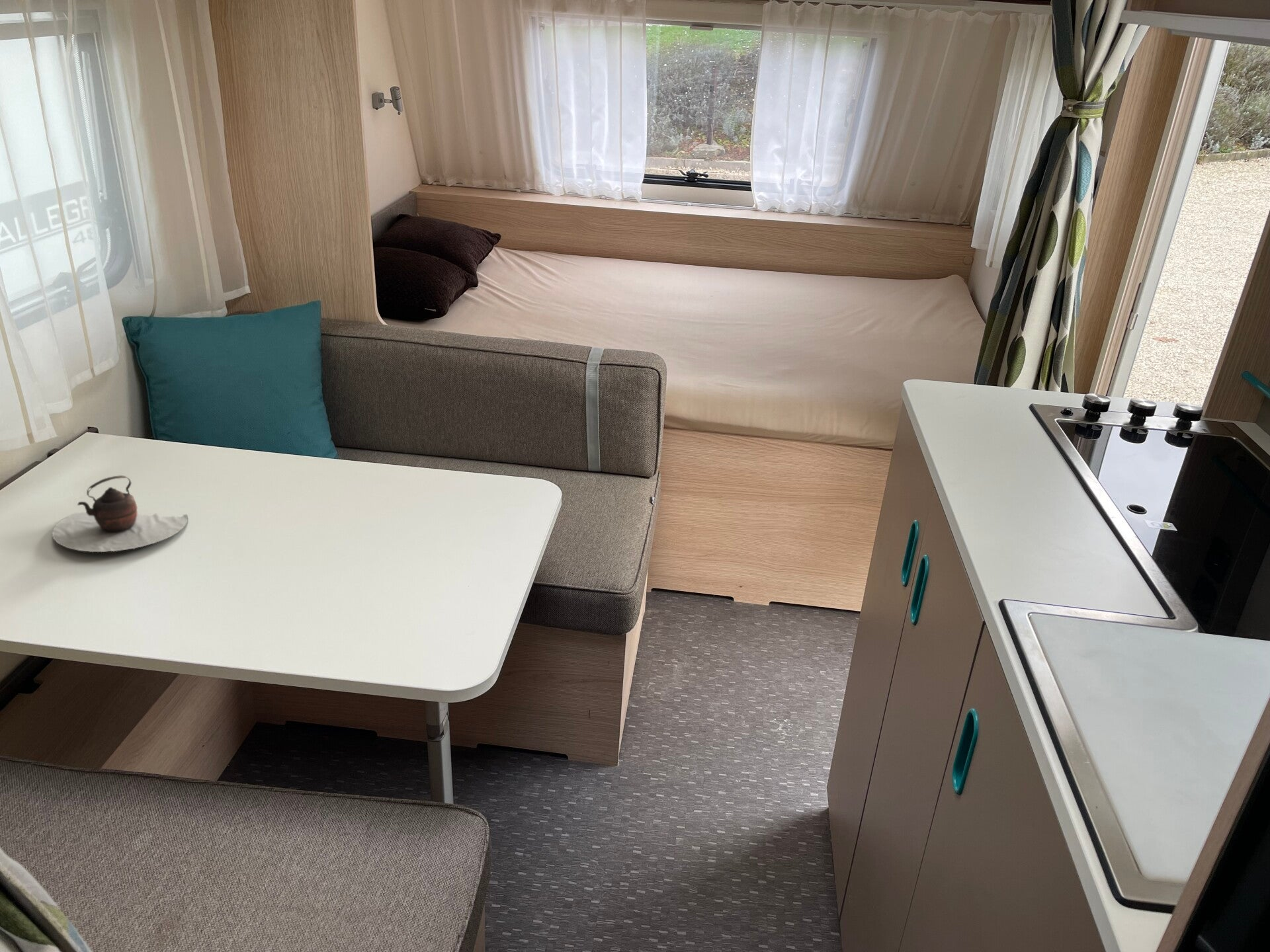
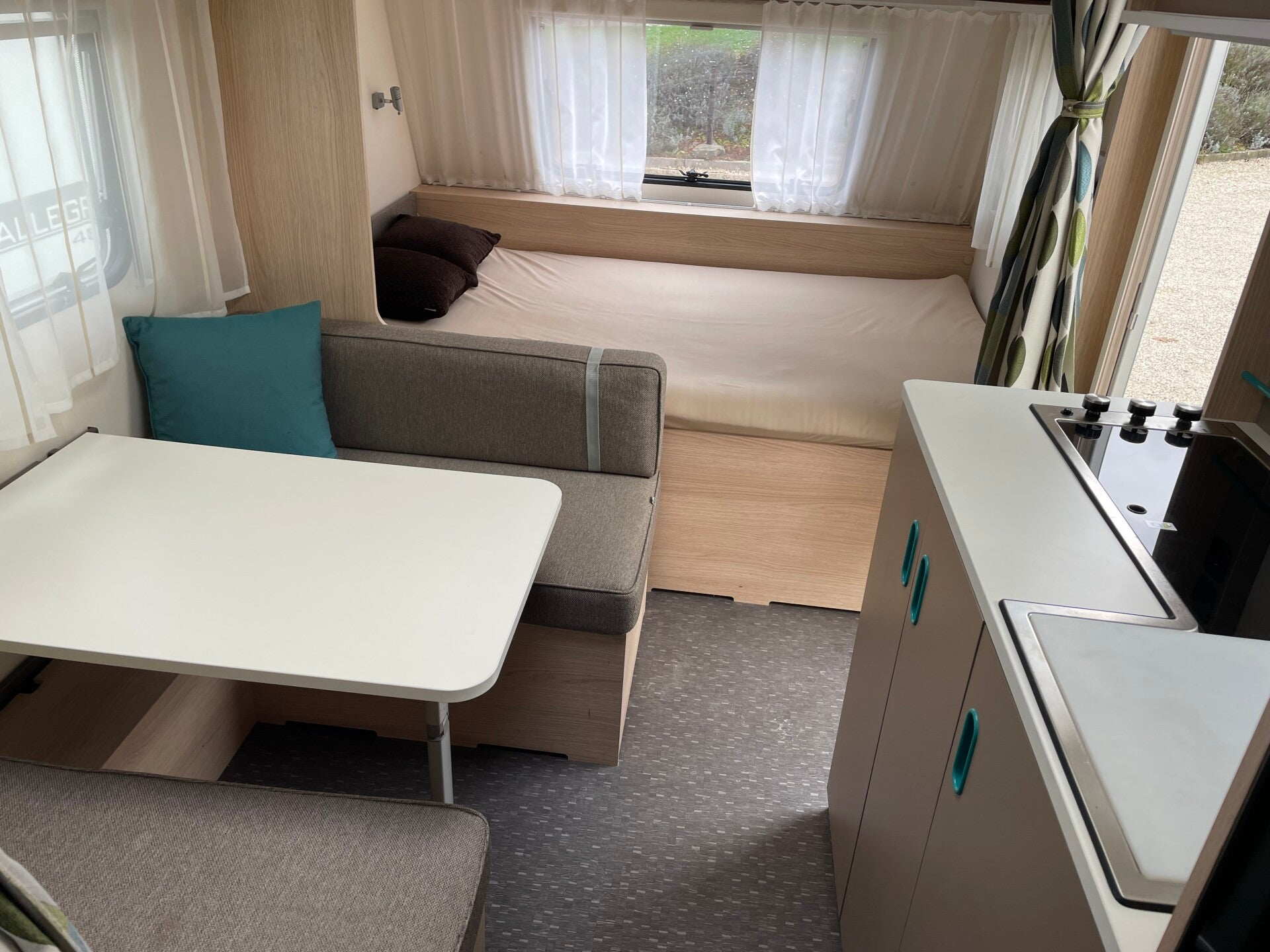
- teapot [52,475,189,553]
